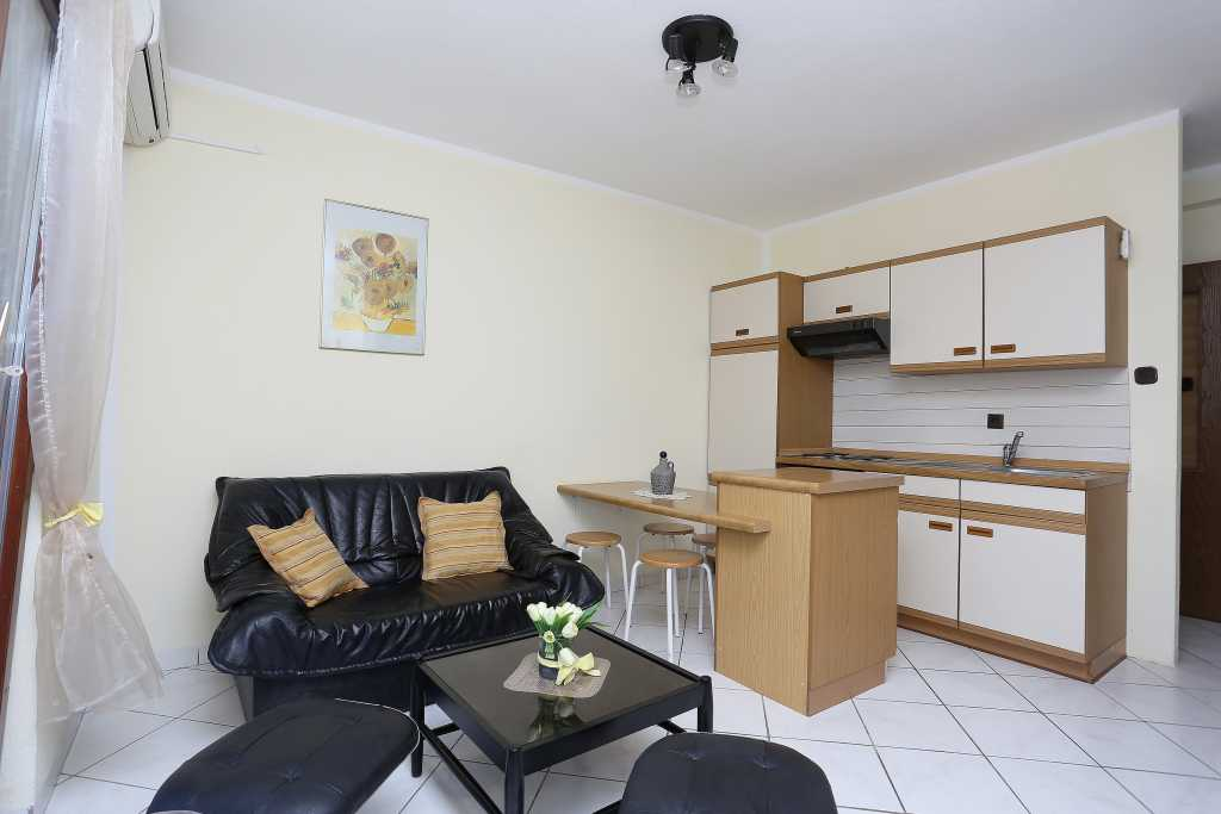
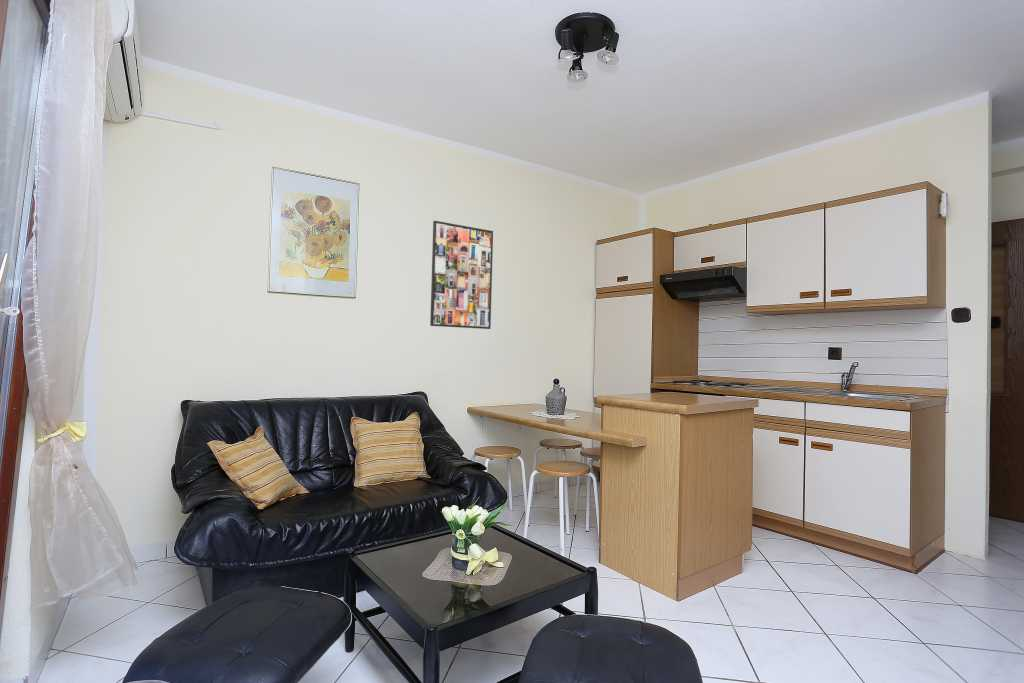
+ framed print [429,220,494,330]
